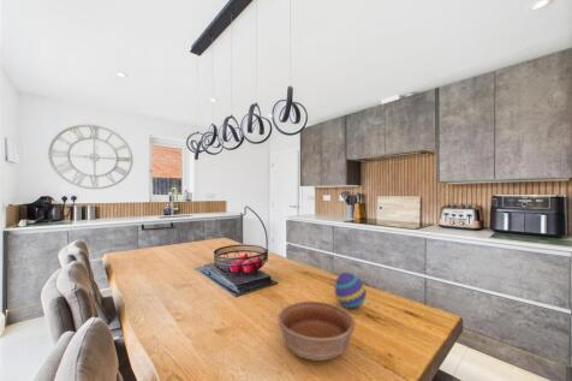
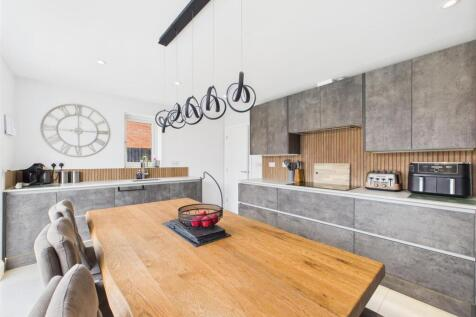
- bowl [276,300,356,362]
- decorative egg [334,272,368,309]
